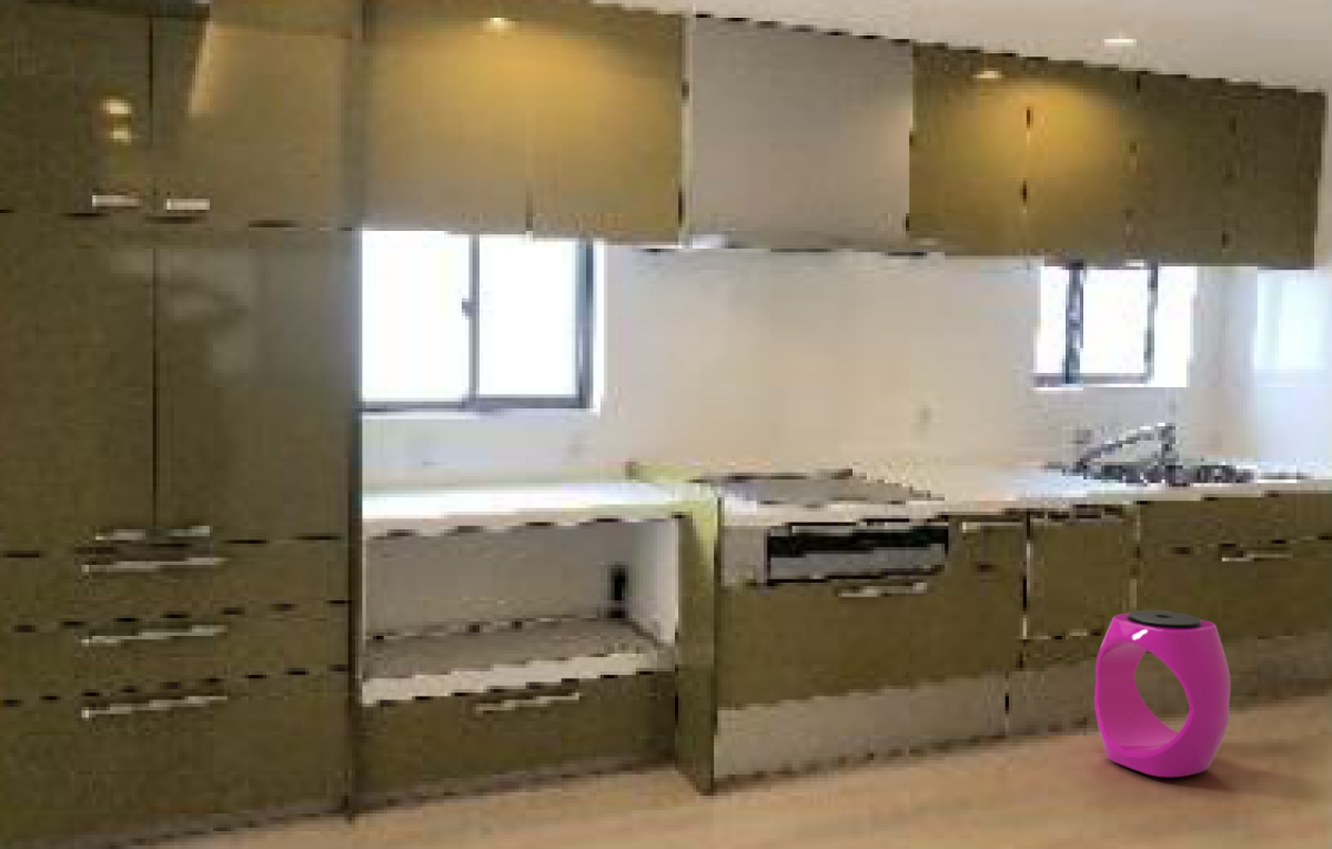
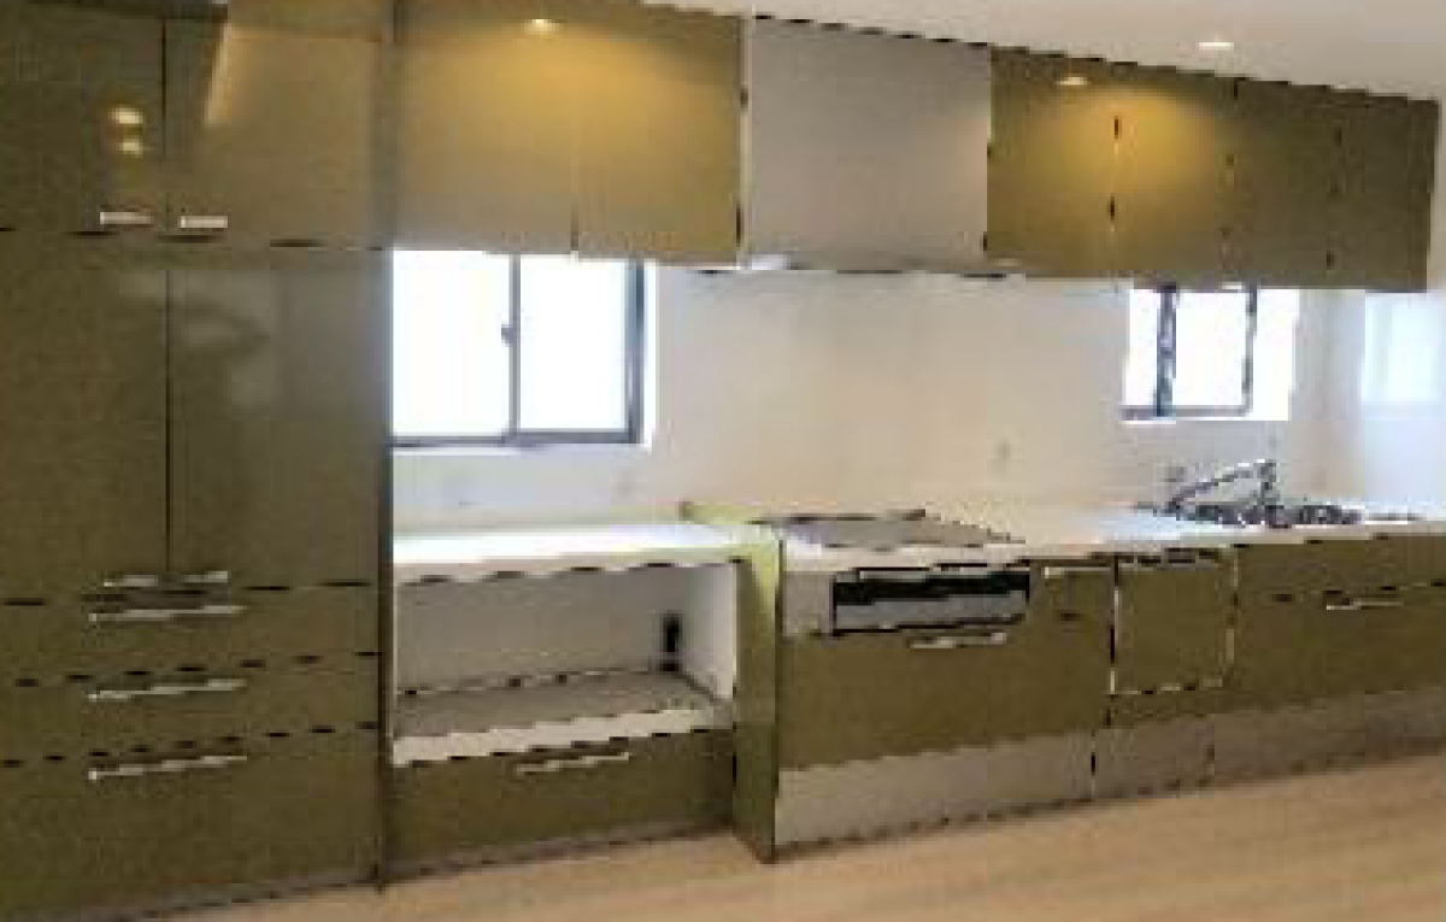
- stool [1093,609,1231,778]
